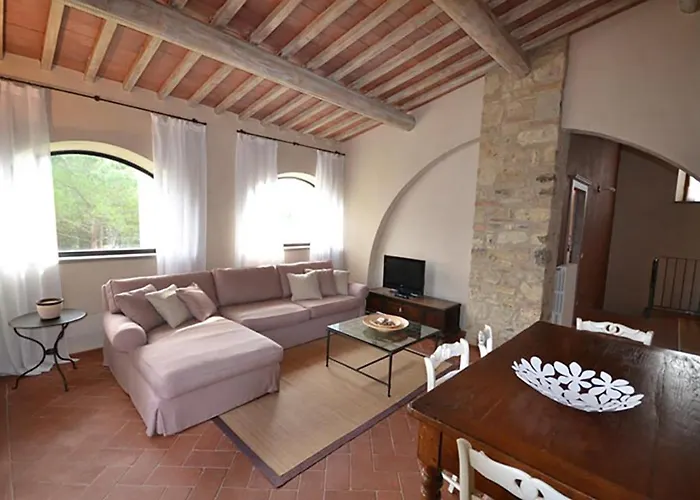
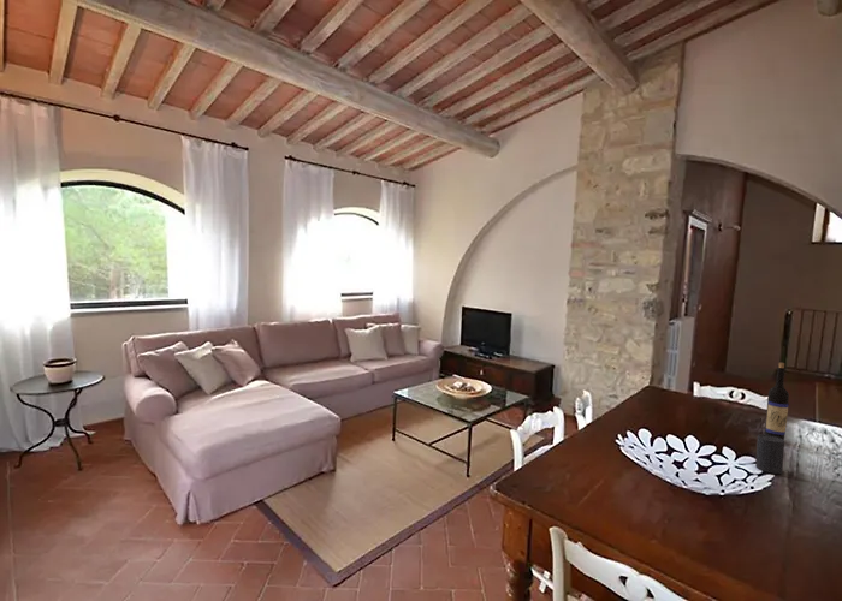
+ wine bottle [764,362,790,441]
+ cup [754,433,785,475]
